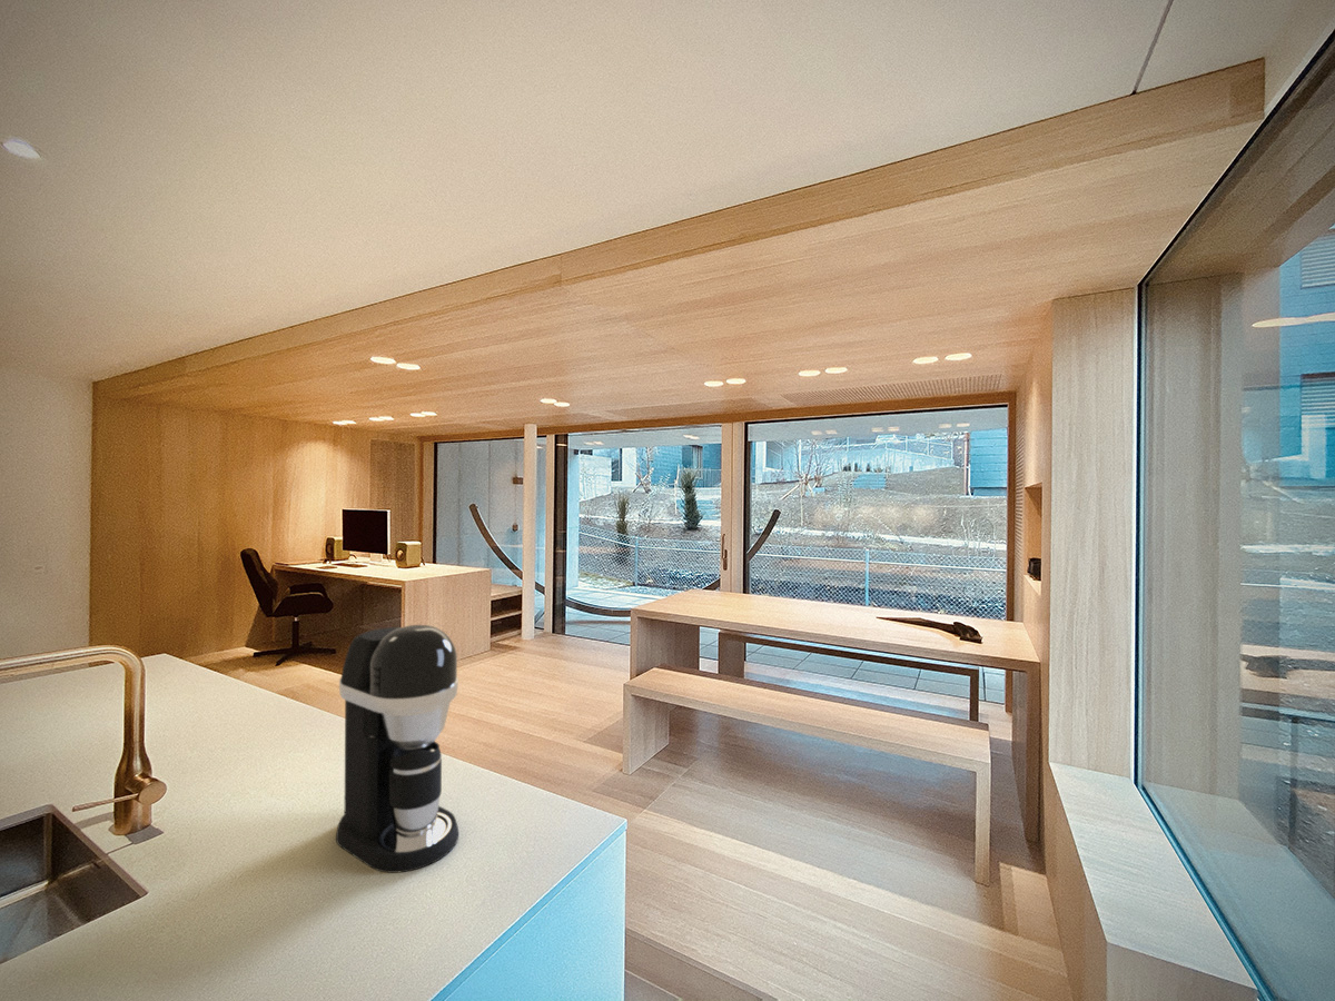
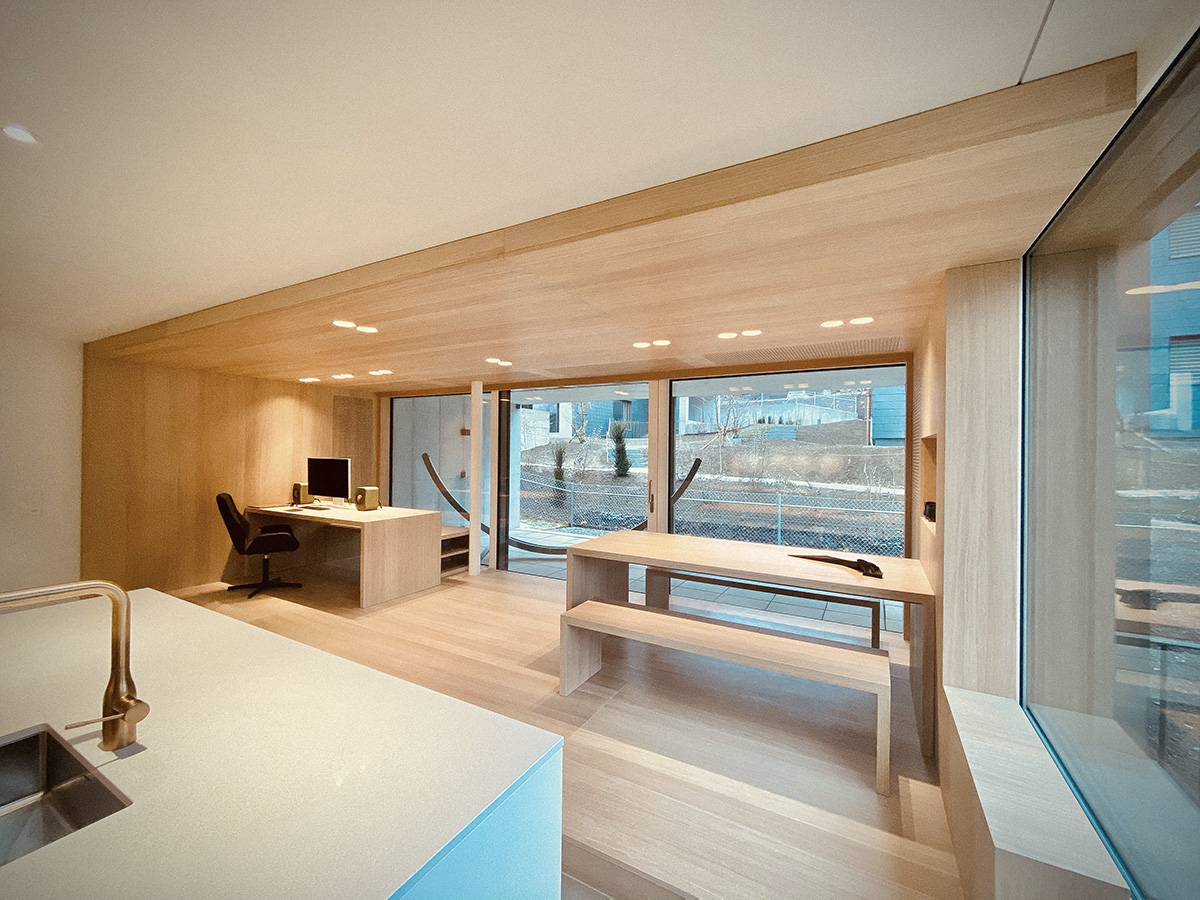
- coffee maker [335,624,459,874]
